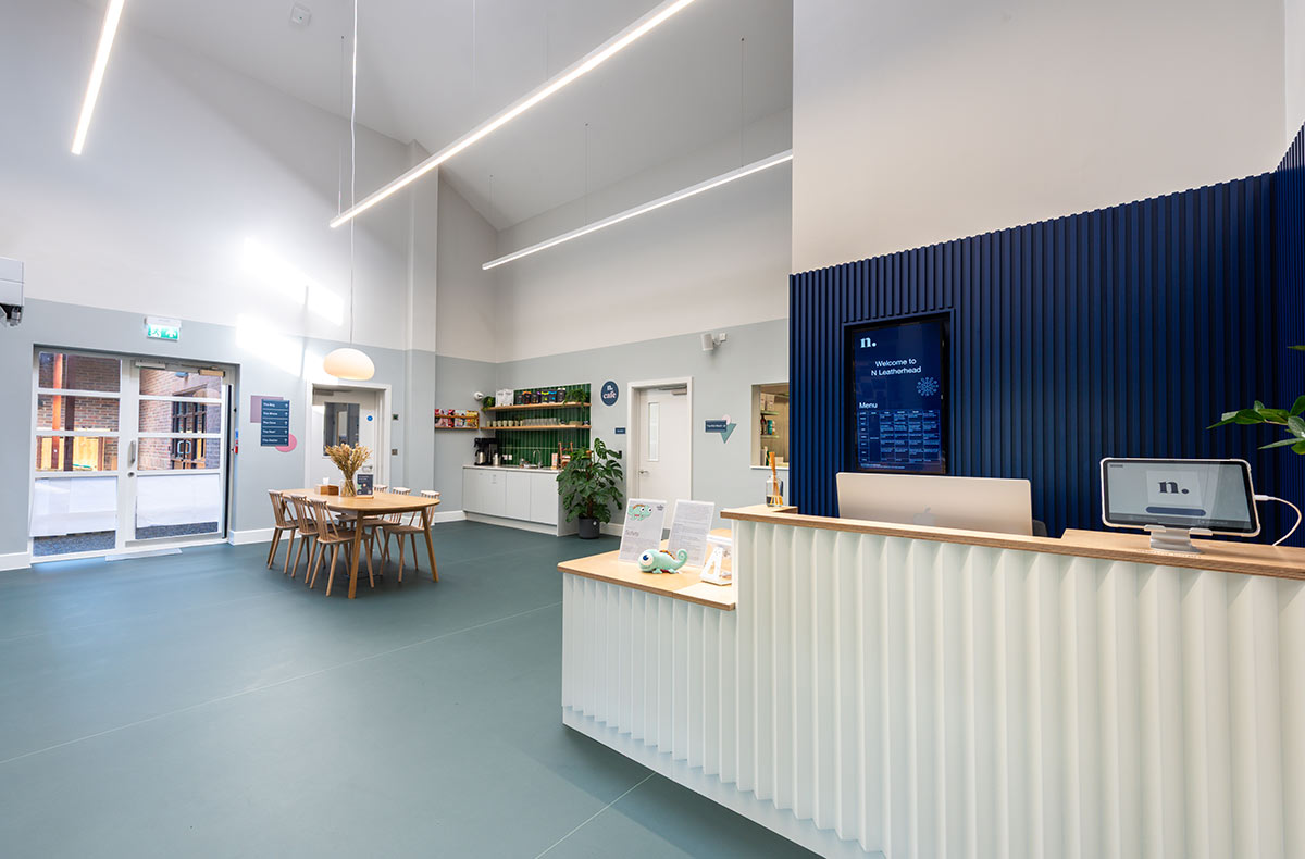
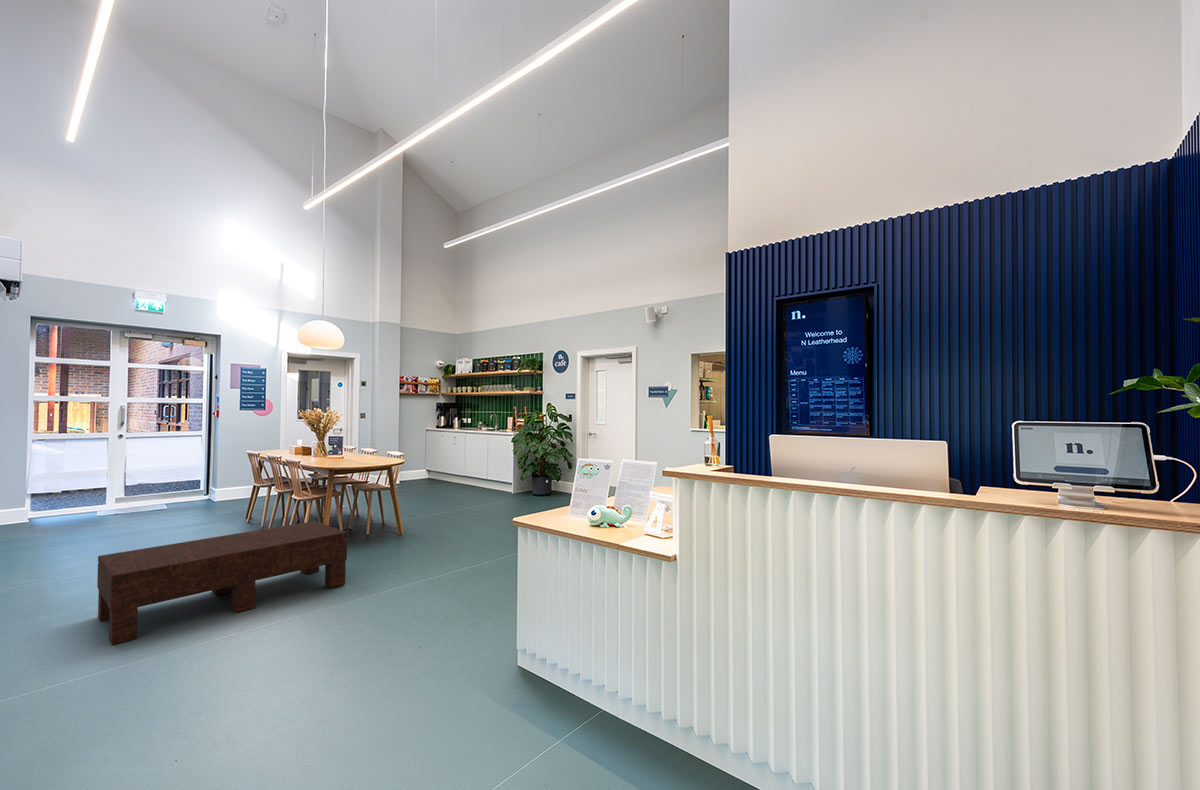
+ coffee table [96,520,348,646]
